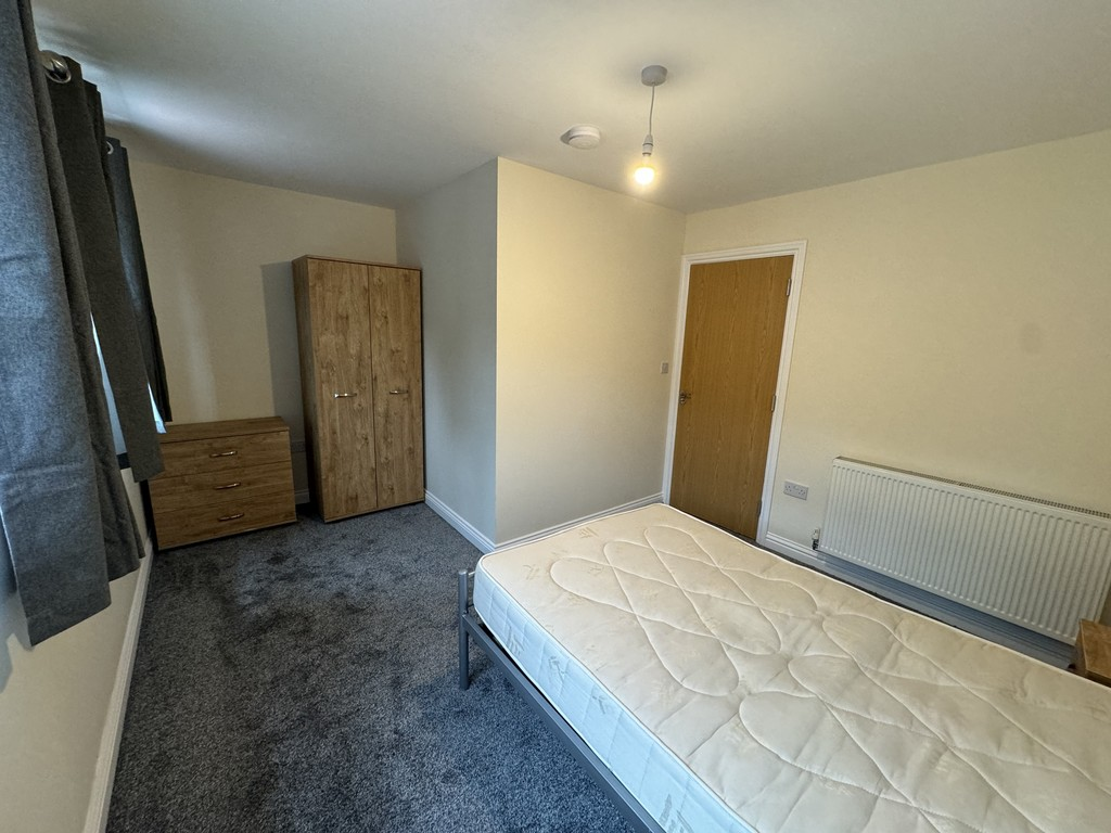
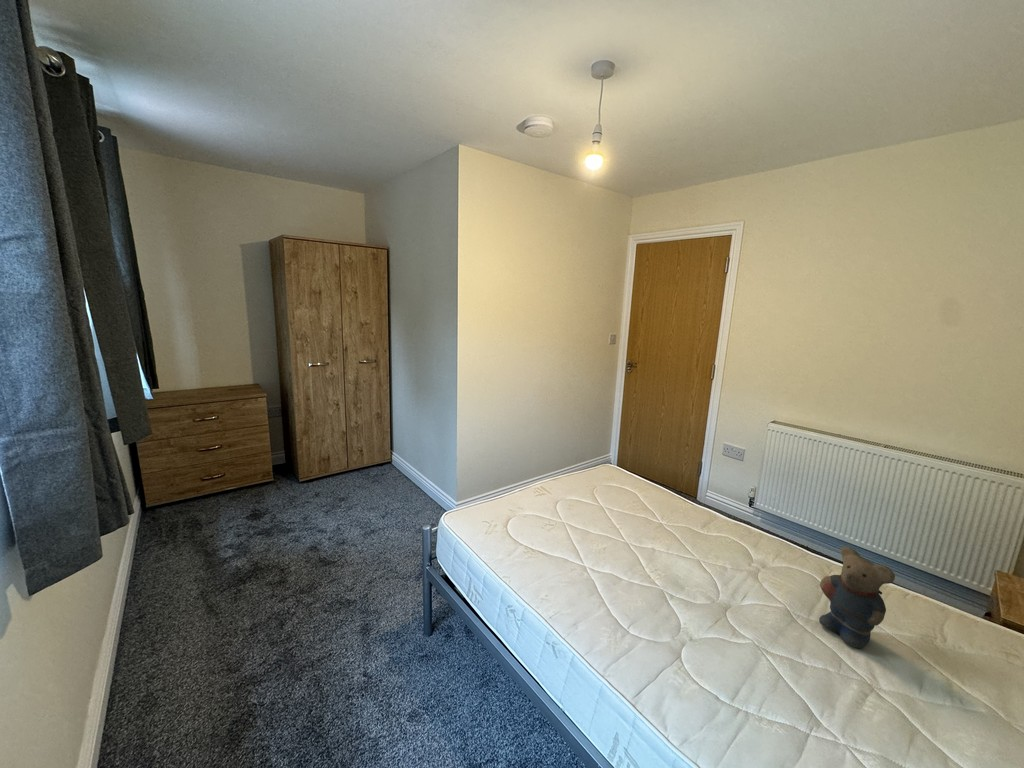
+ teddy bear [818,546,896,649]
